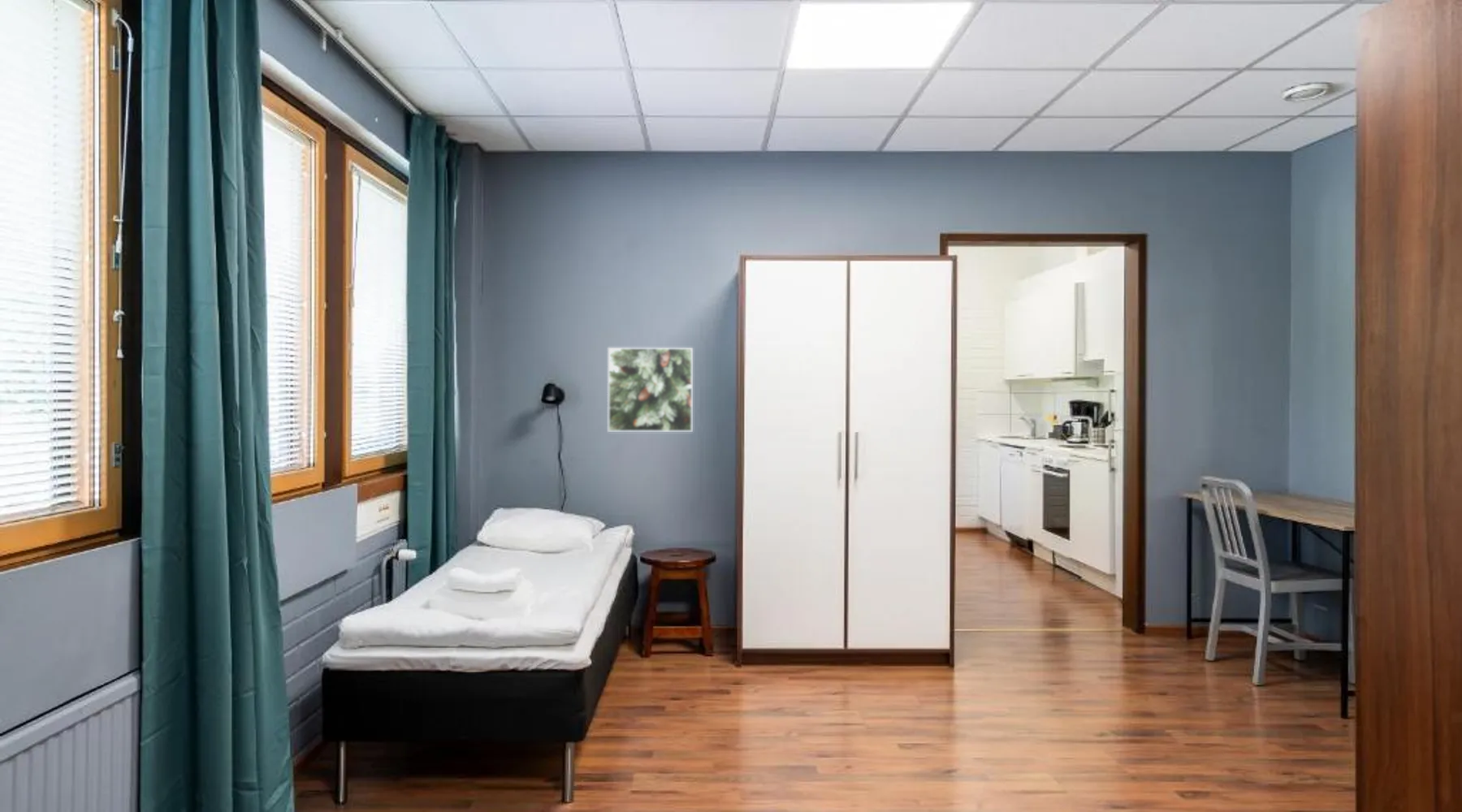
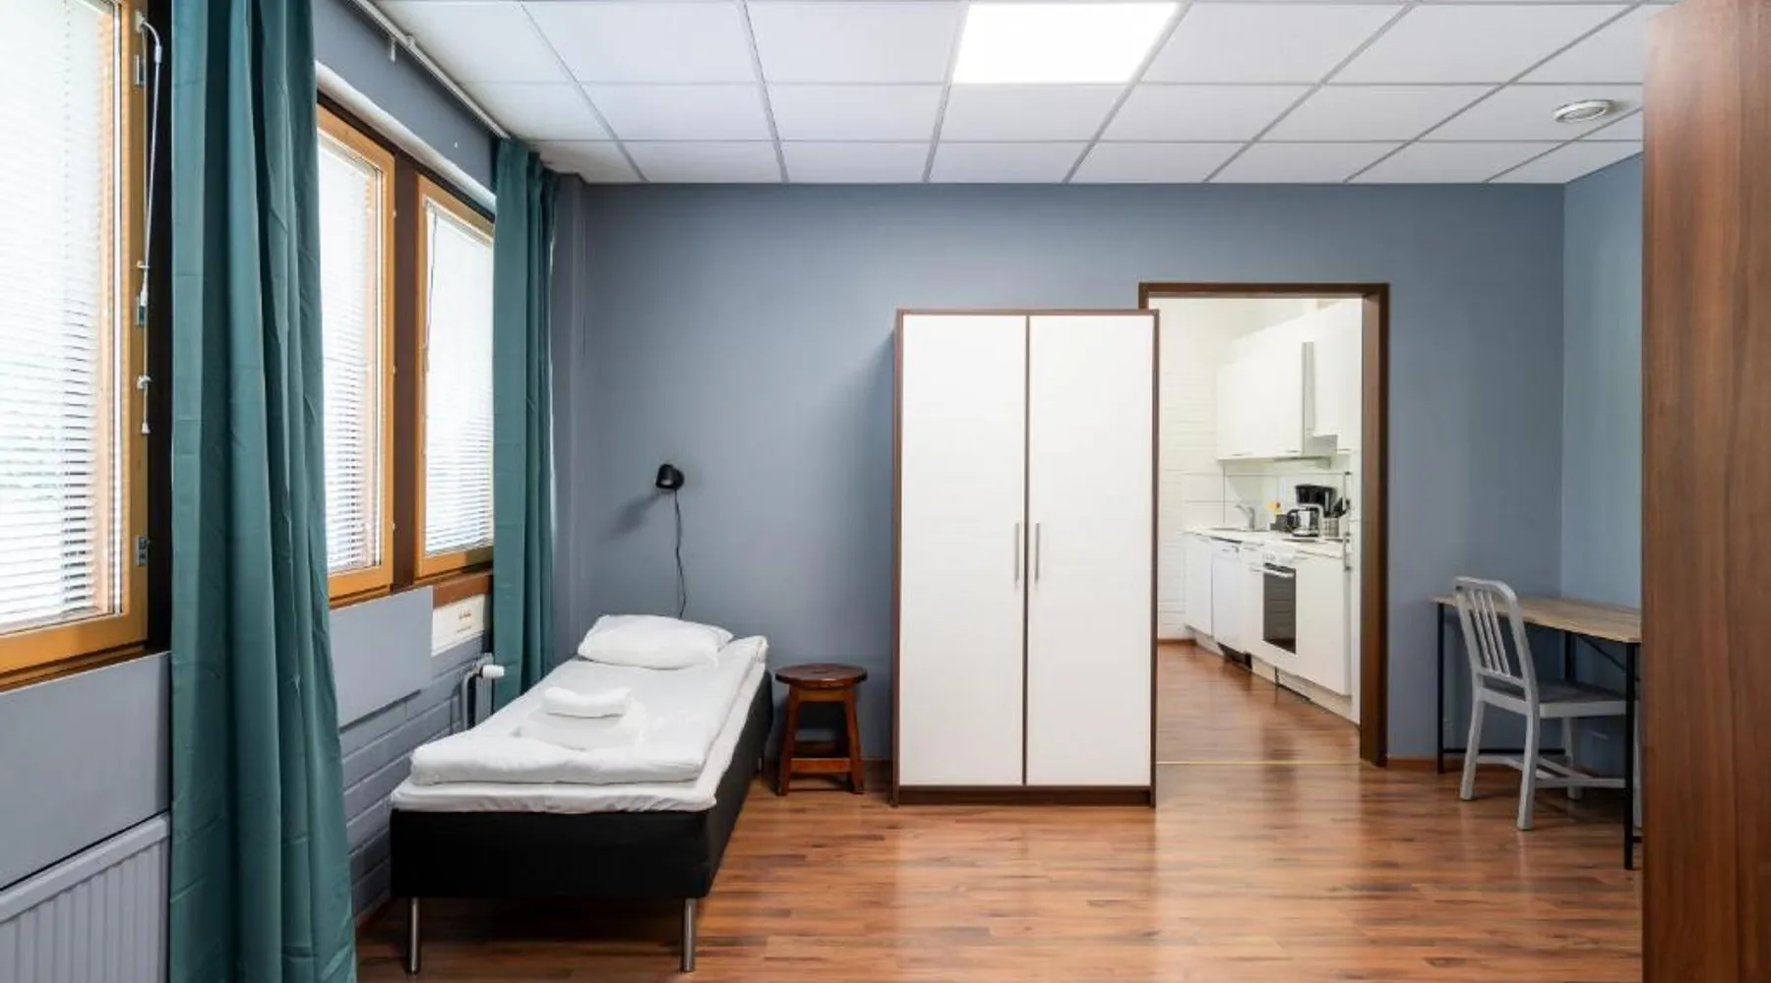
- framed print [608,347,694,433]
